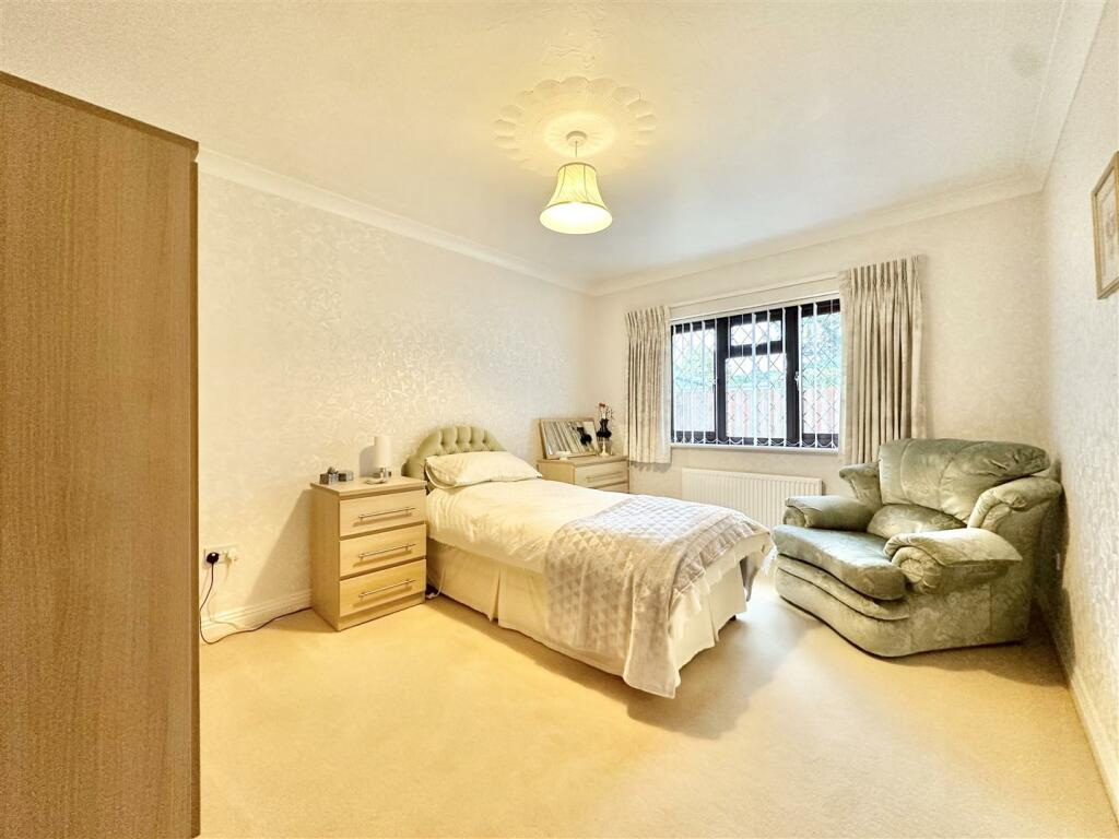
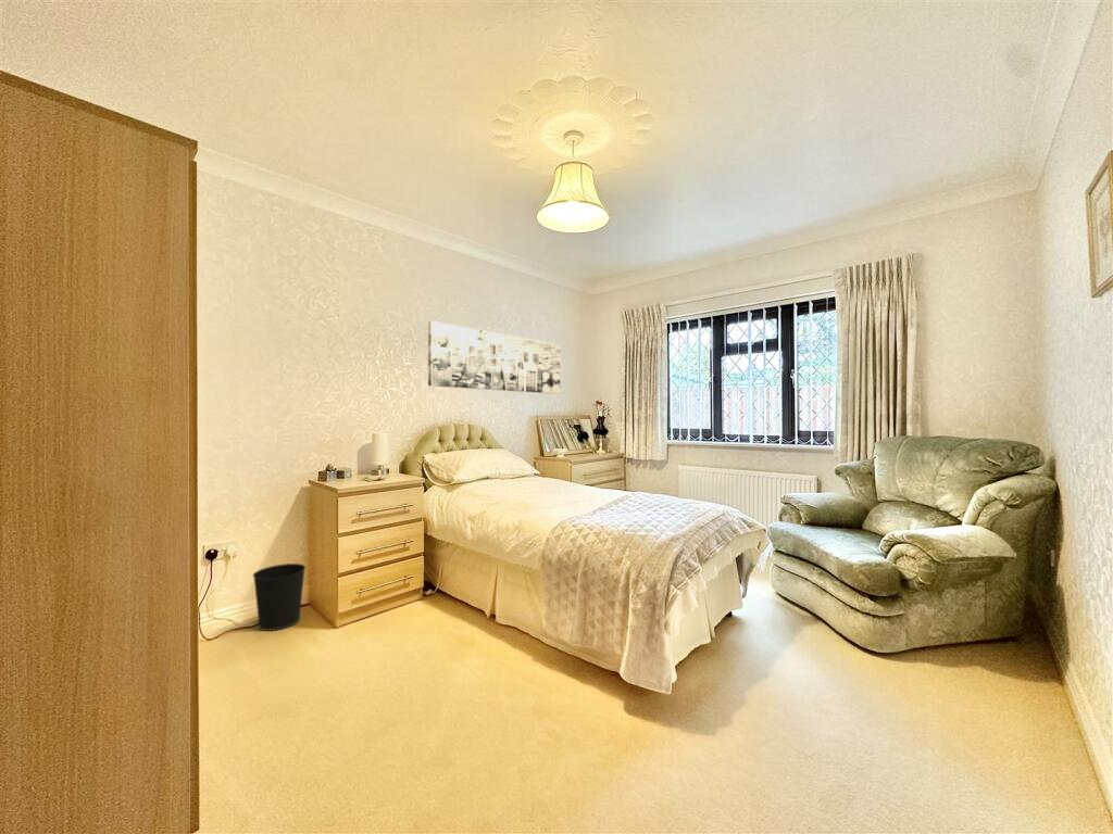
+ wastebasket [252,563,307,632]
+ wall art [427,320,561,395]
